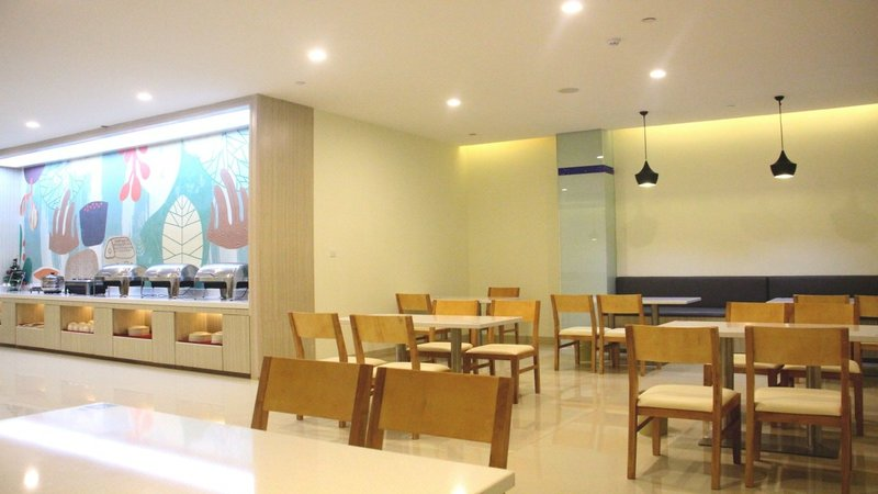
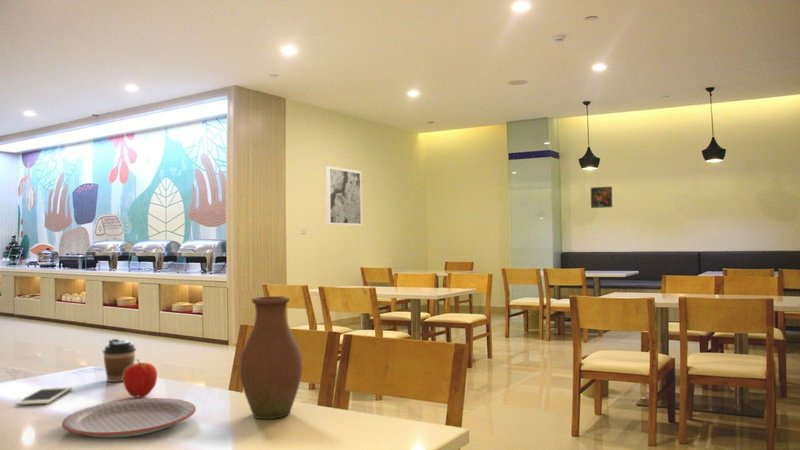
+ wall art [325,165,363,227]
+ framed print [590,186,613,209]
+ vase [239,295,303,420]
+ coffee cup [102,337,137,383]
+ apple [123,358,158,399]
+ cell phone [15,386,73,406]
+ plate [61,397,197,439]
